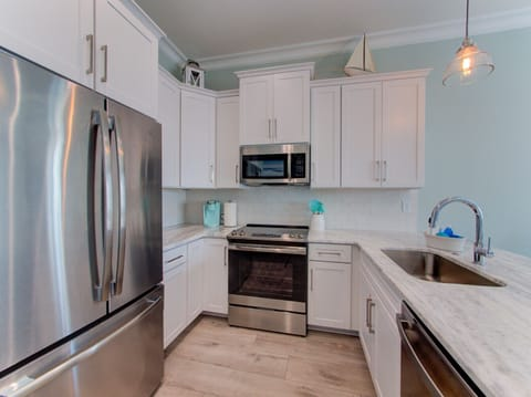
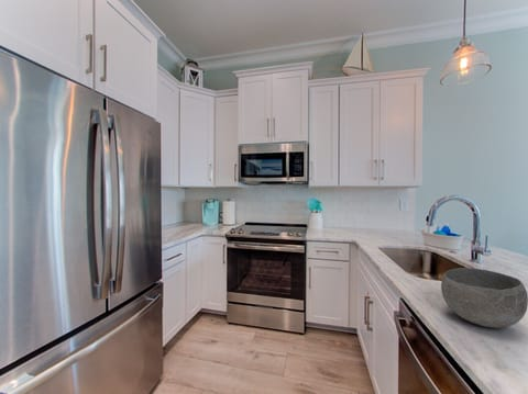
+ bowl [440,267,528,329]
